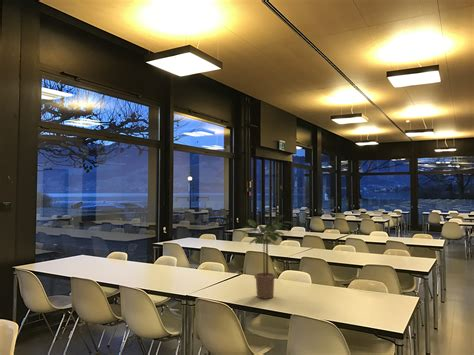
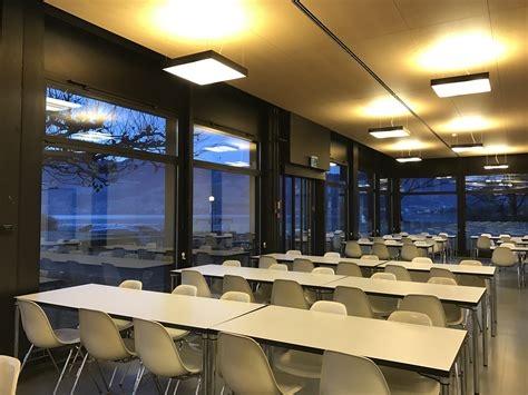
- potted plant [241,214,293,300]
